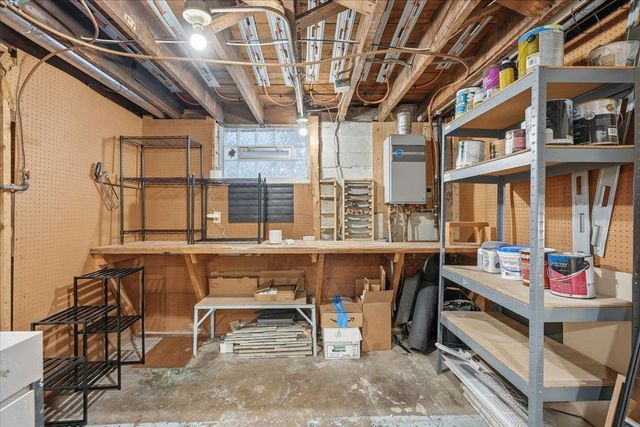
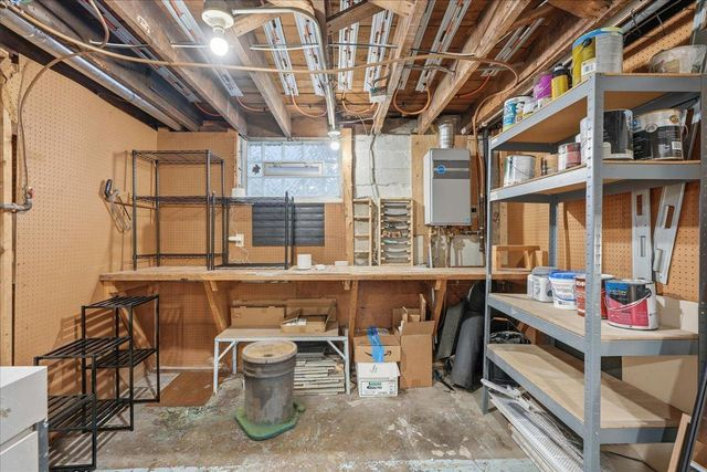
+ bucket [234,338,306,441]
